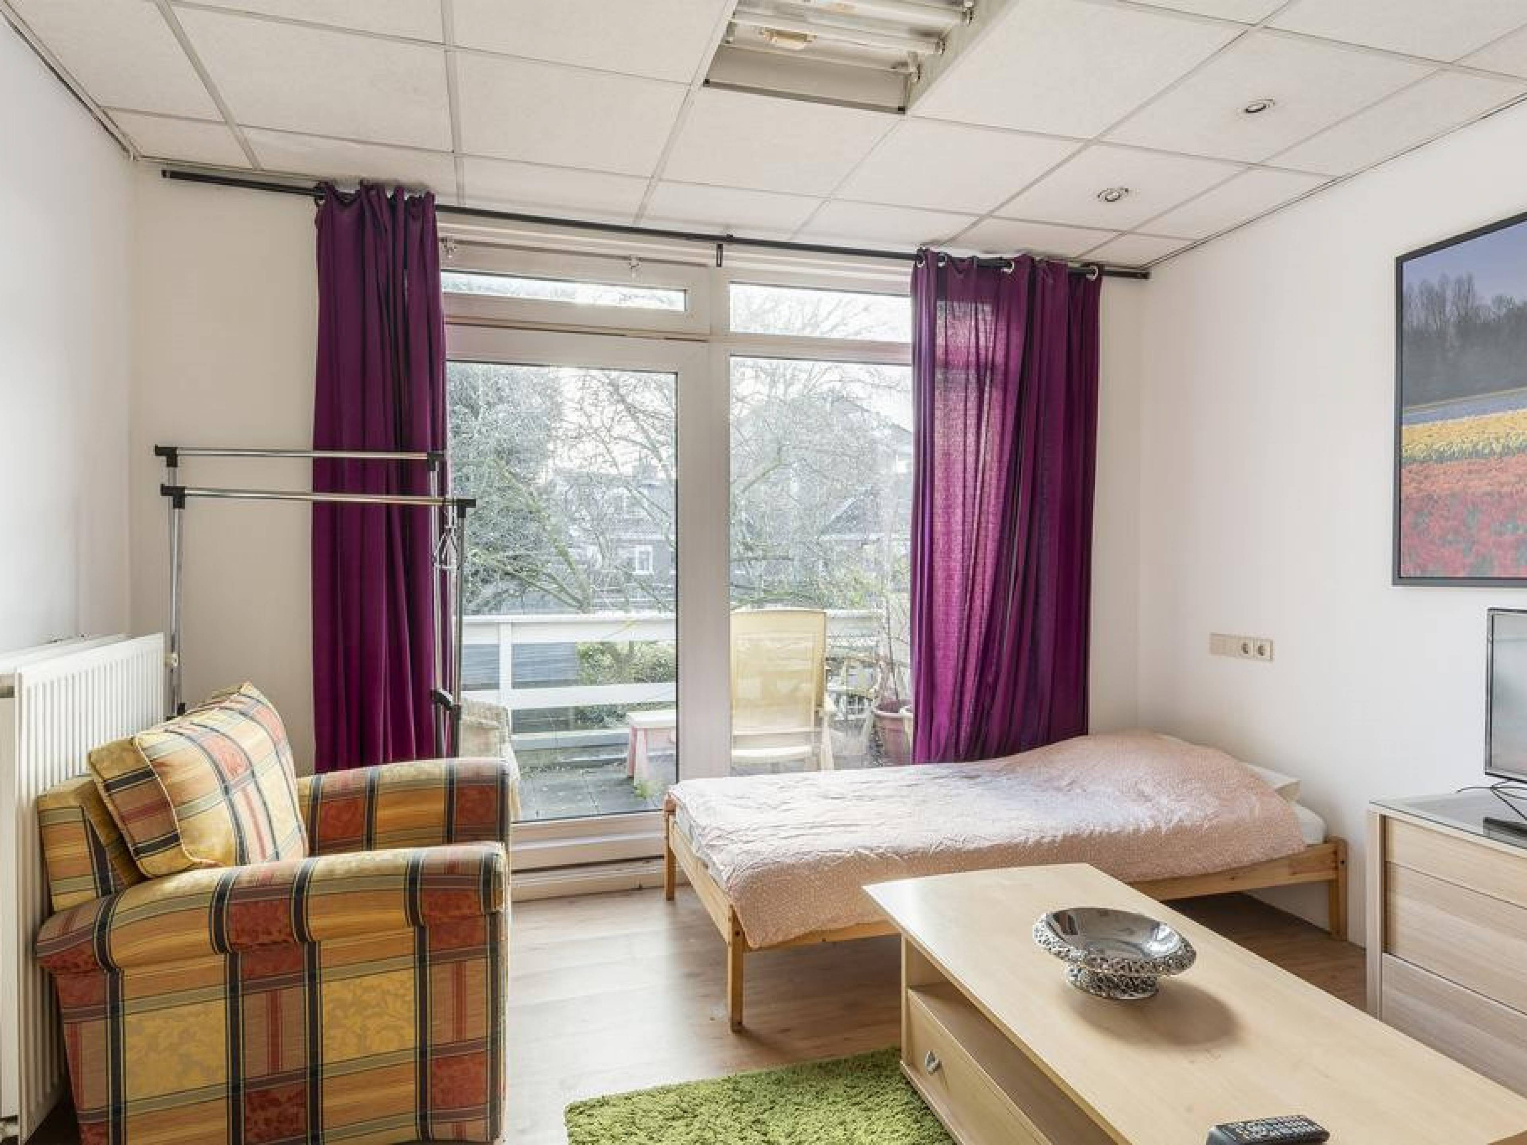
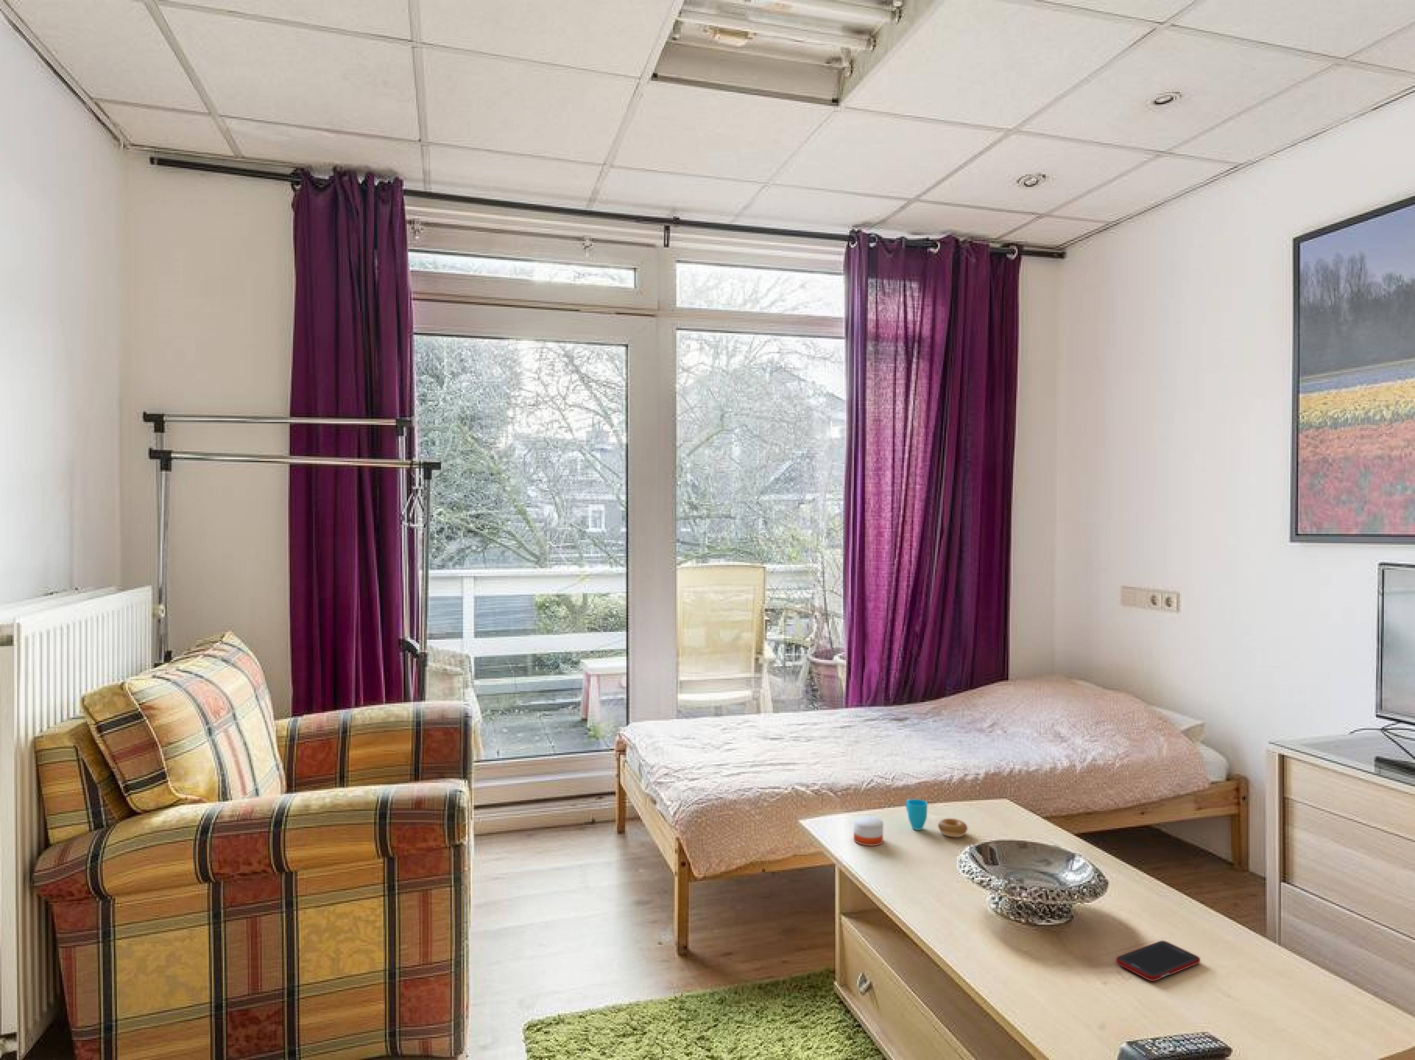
+ candle [853,809,884,846]
+ cell phone [1115,941,1201,982]
+ cup [906,799,968,837]
